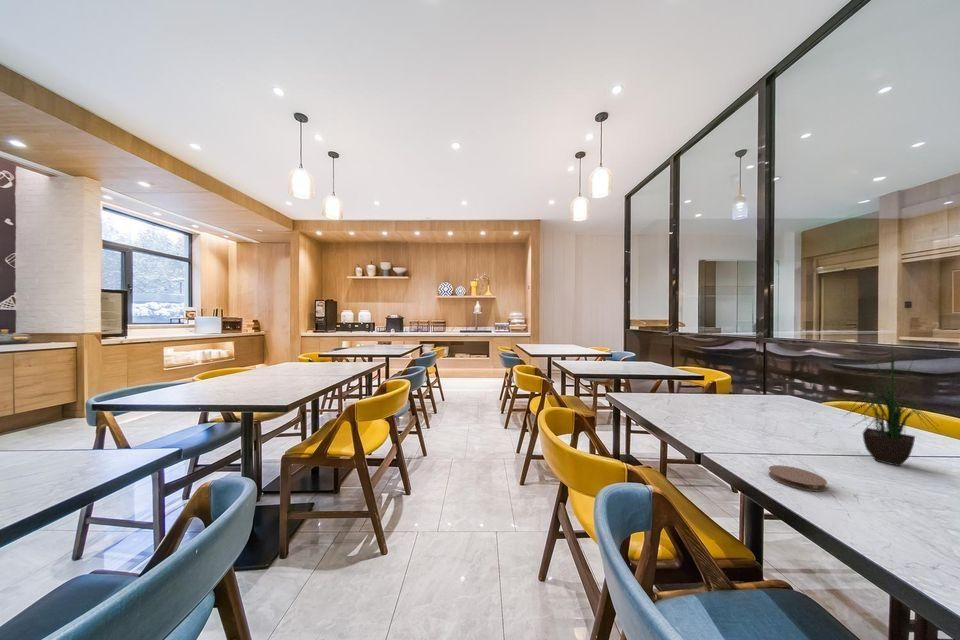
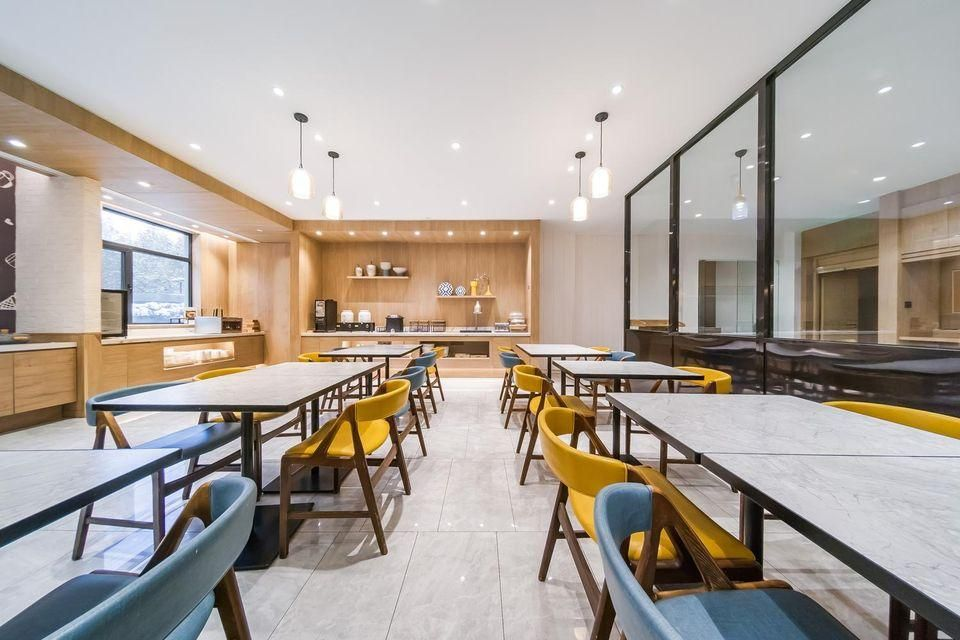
- potted plant [839,343,941,467]
- coaster [768,464,828,492]
